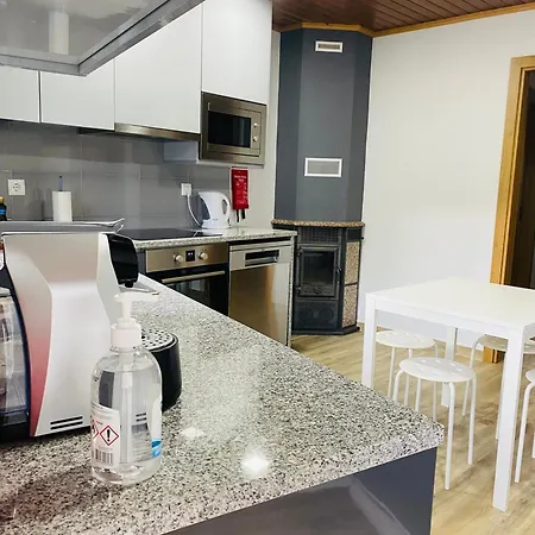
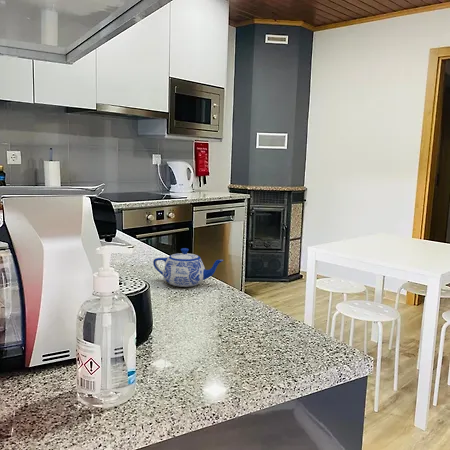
+ teapot [152,247,224,288]
